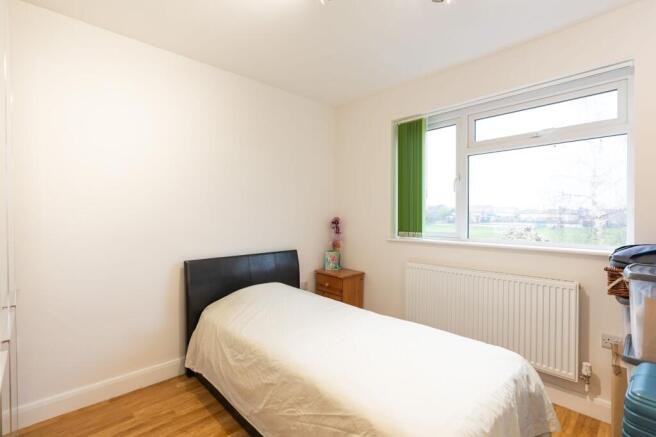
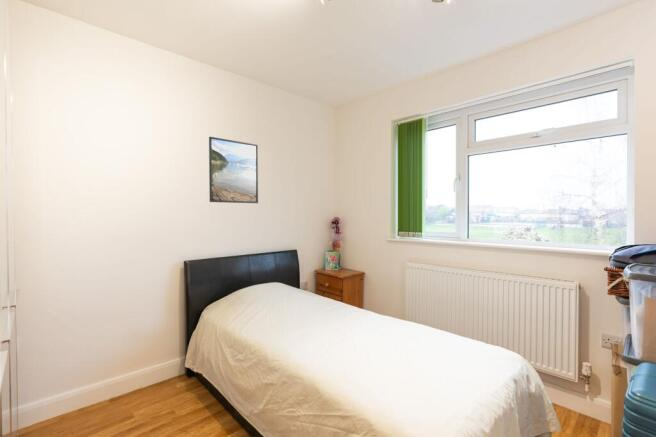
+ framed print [208,136,259,204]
